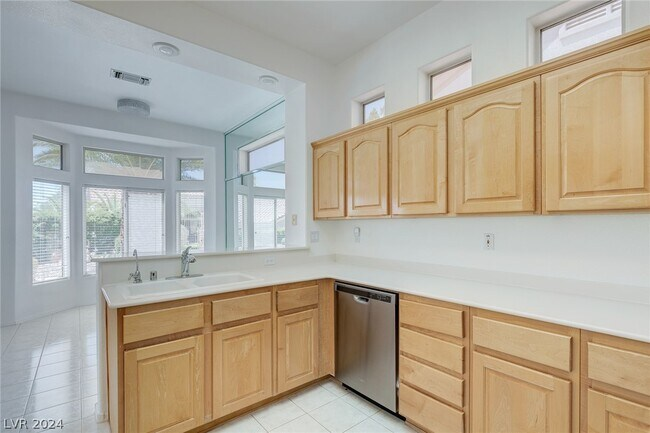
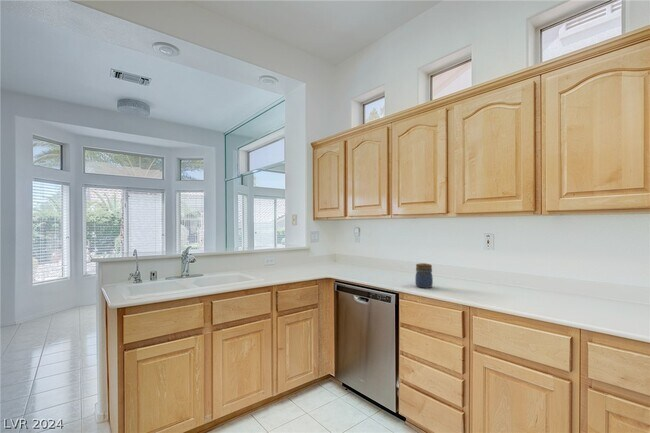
+ jar [414,262,434,289]
